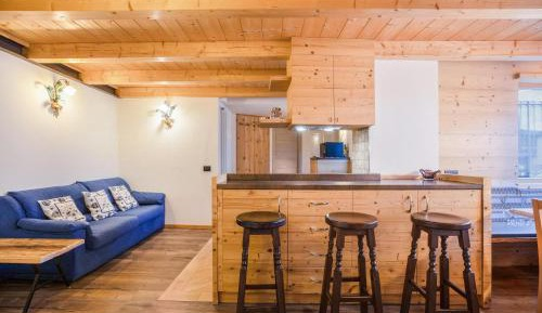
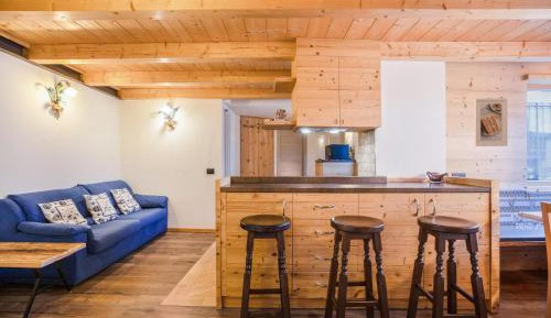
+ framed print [473,97,508,147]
